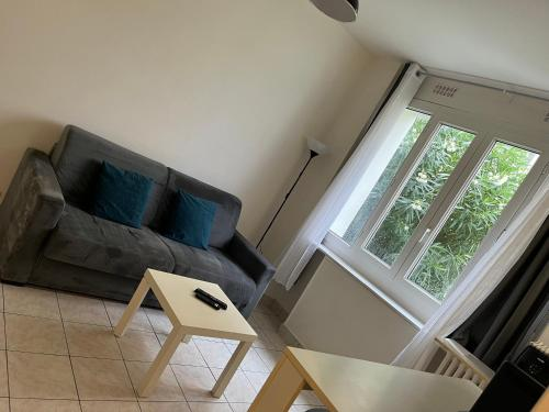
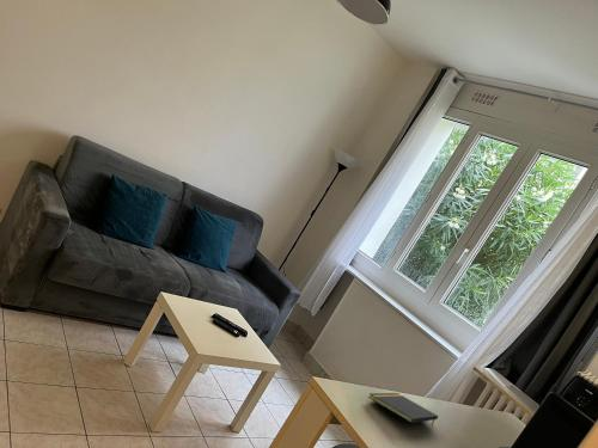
+ notepad [367,392,439,425]
